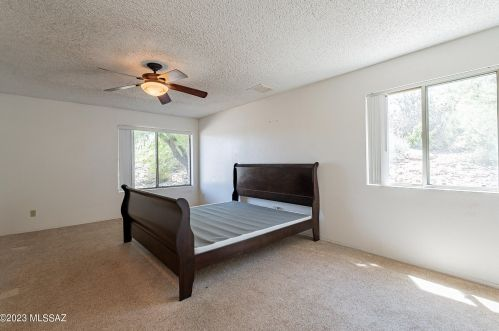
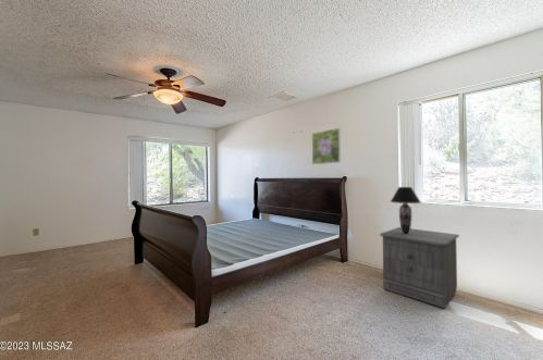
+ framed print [311,127,342,165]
+ nightstand [379,226,460,309]
+ table lamp [390,186,421,235]
